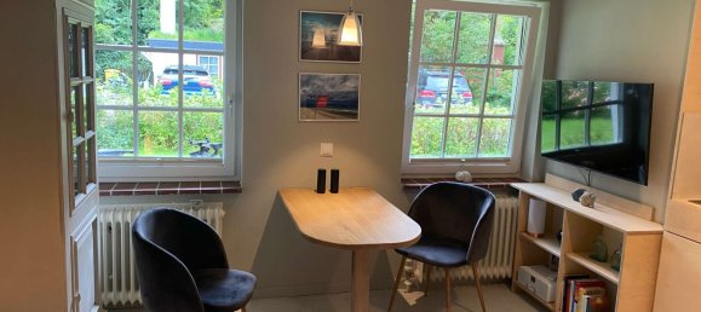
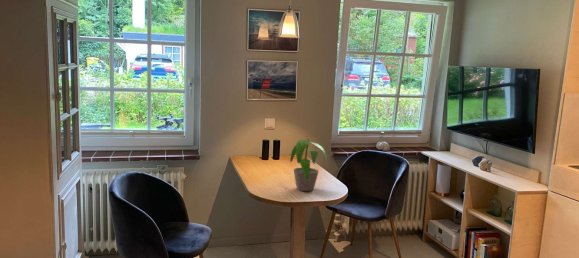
+ potted plant [289,138,329,192]
